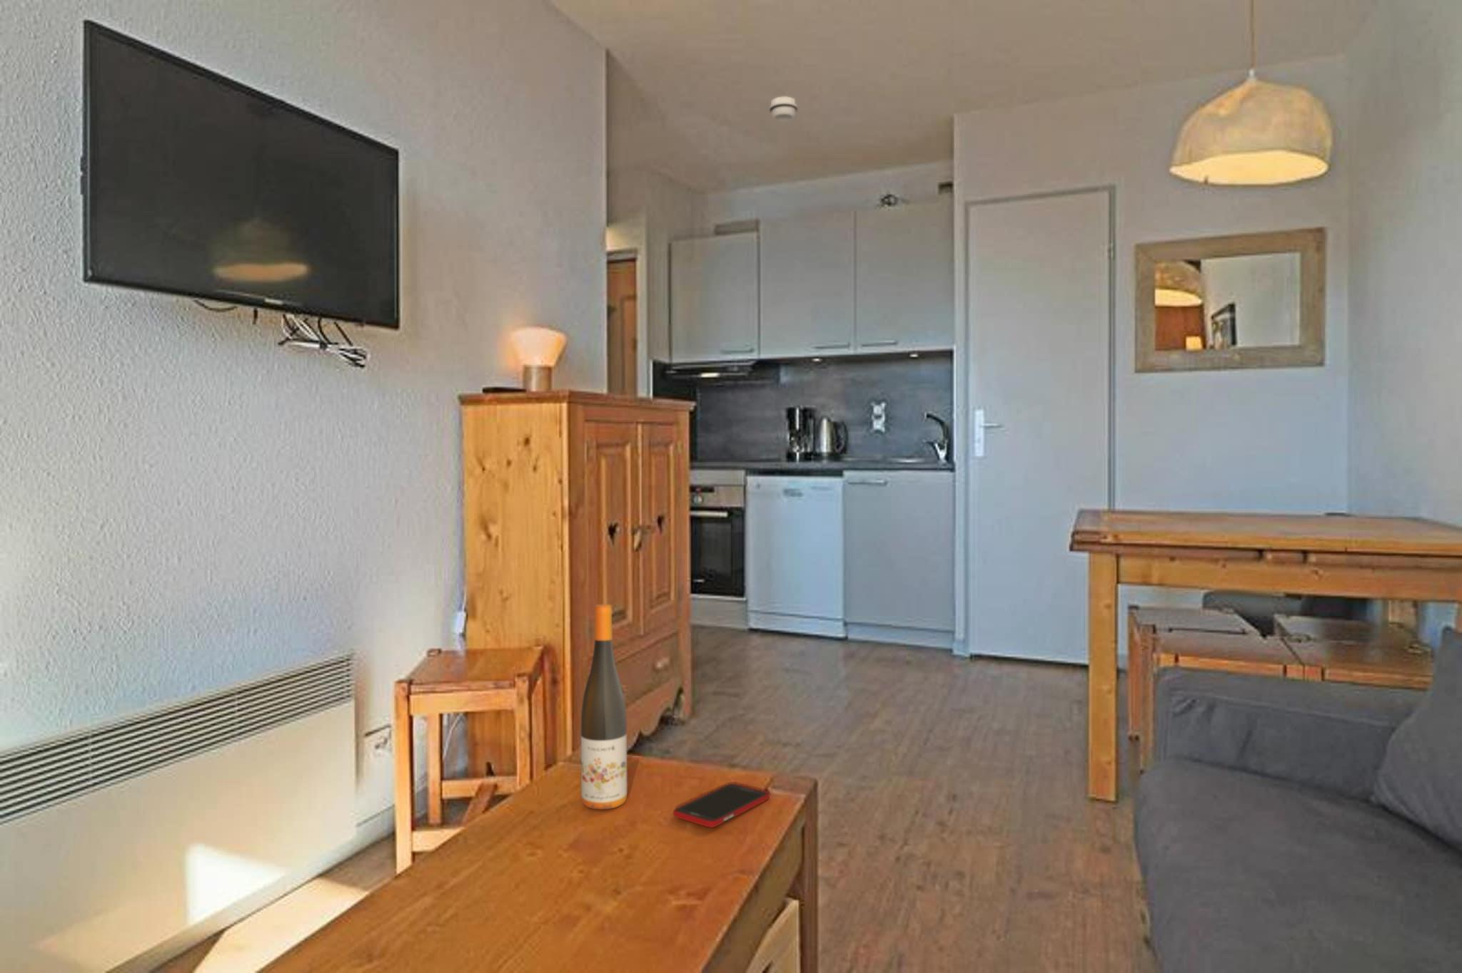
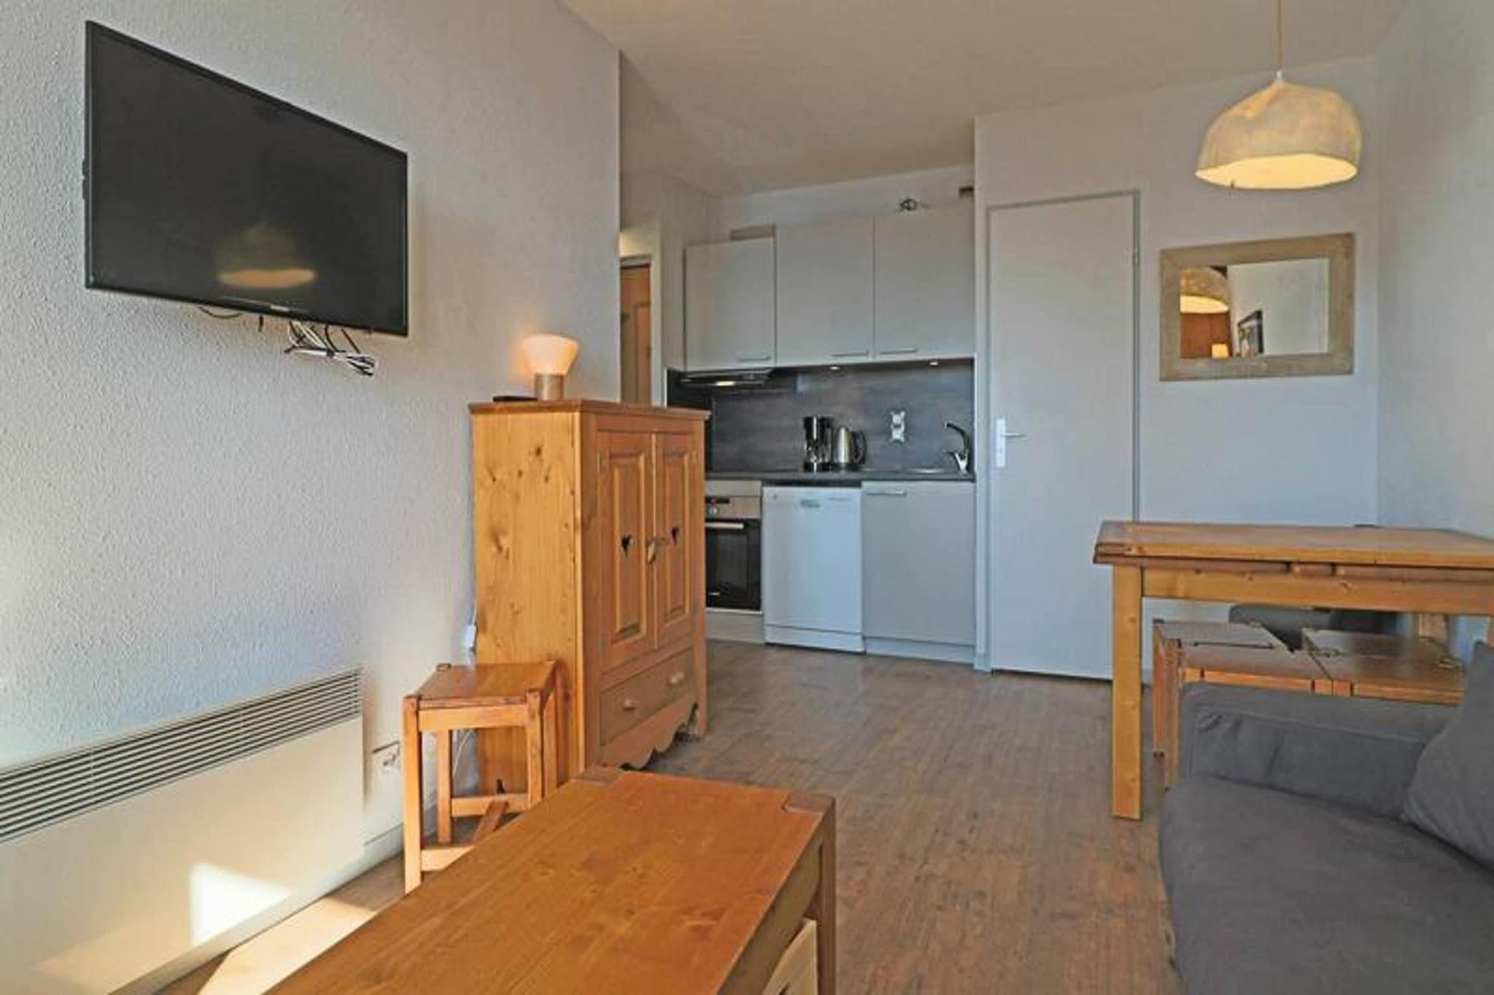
- cell phone [673,782,771,829]
- smoke detector [769,96,798,123]
- wine bottle [580,603,627,810]
